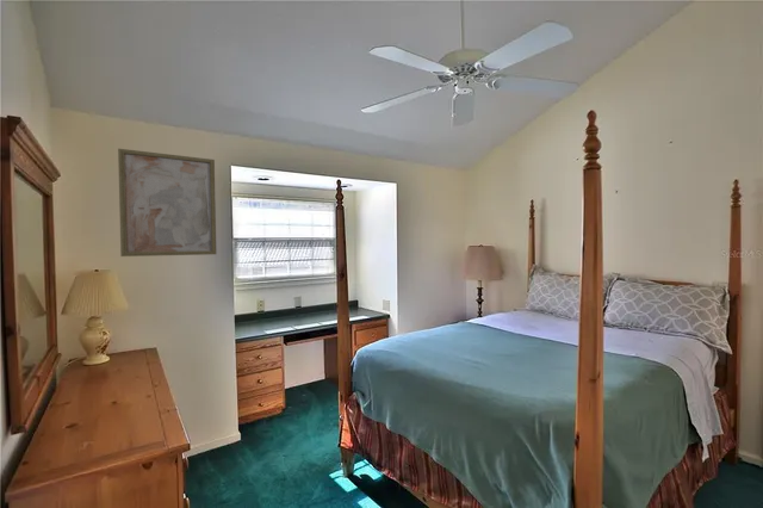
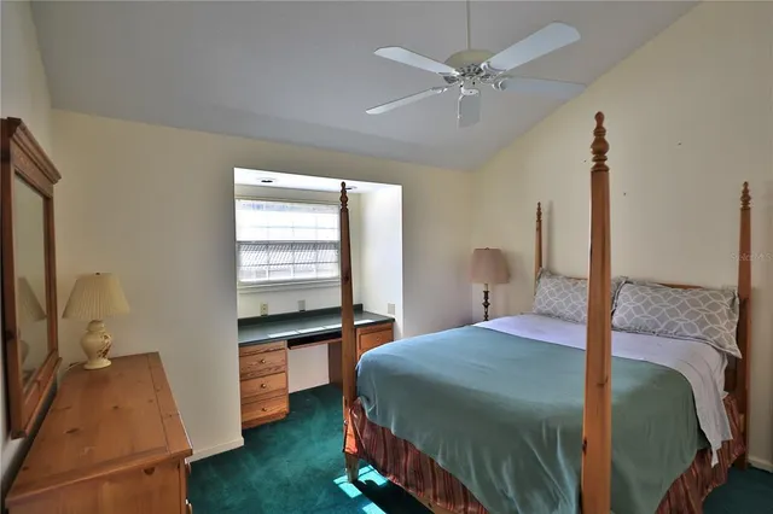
- wall art [117,148,217,258]
